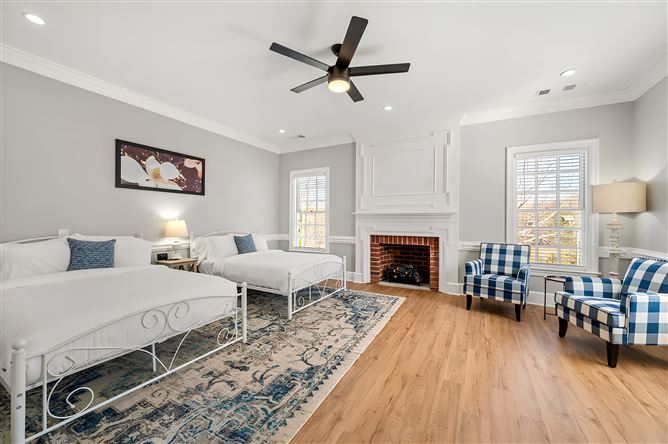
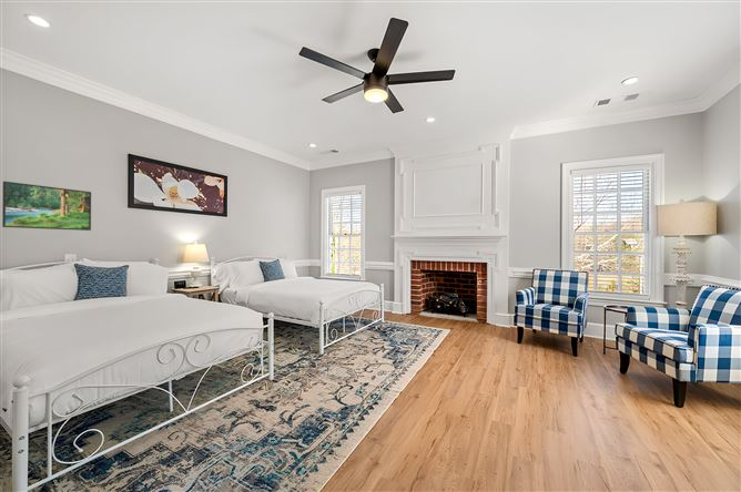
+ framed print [1,181,92,232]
